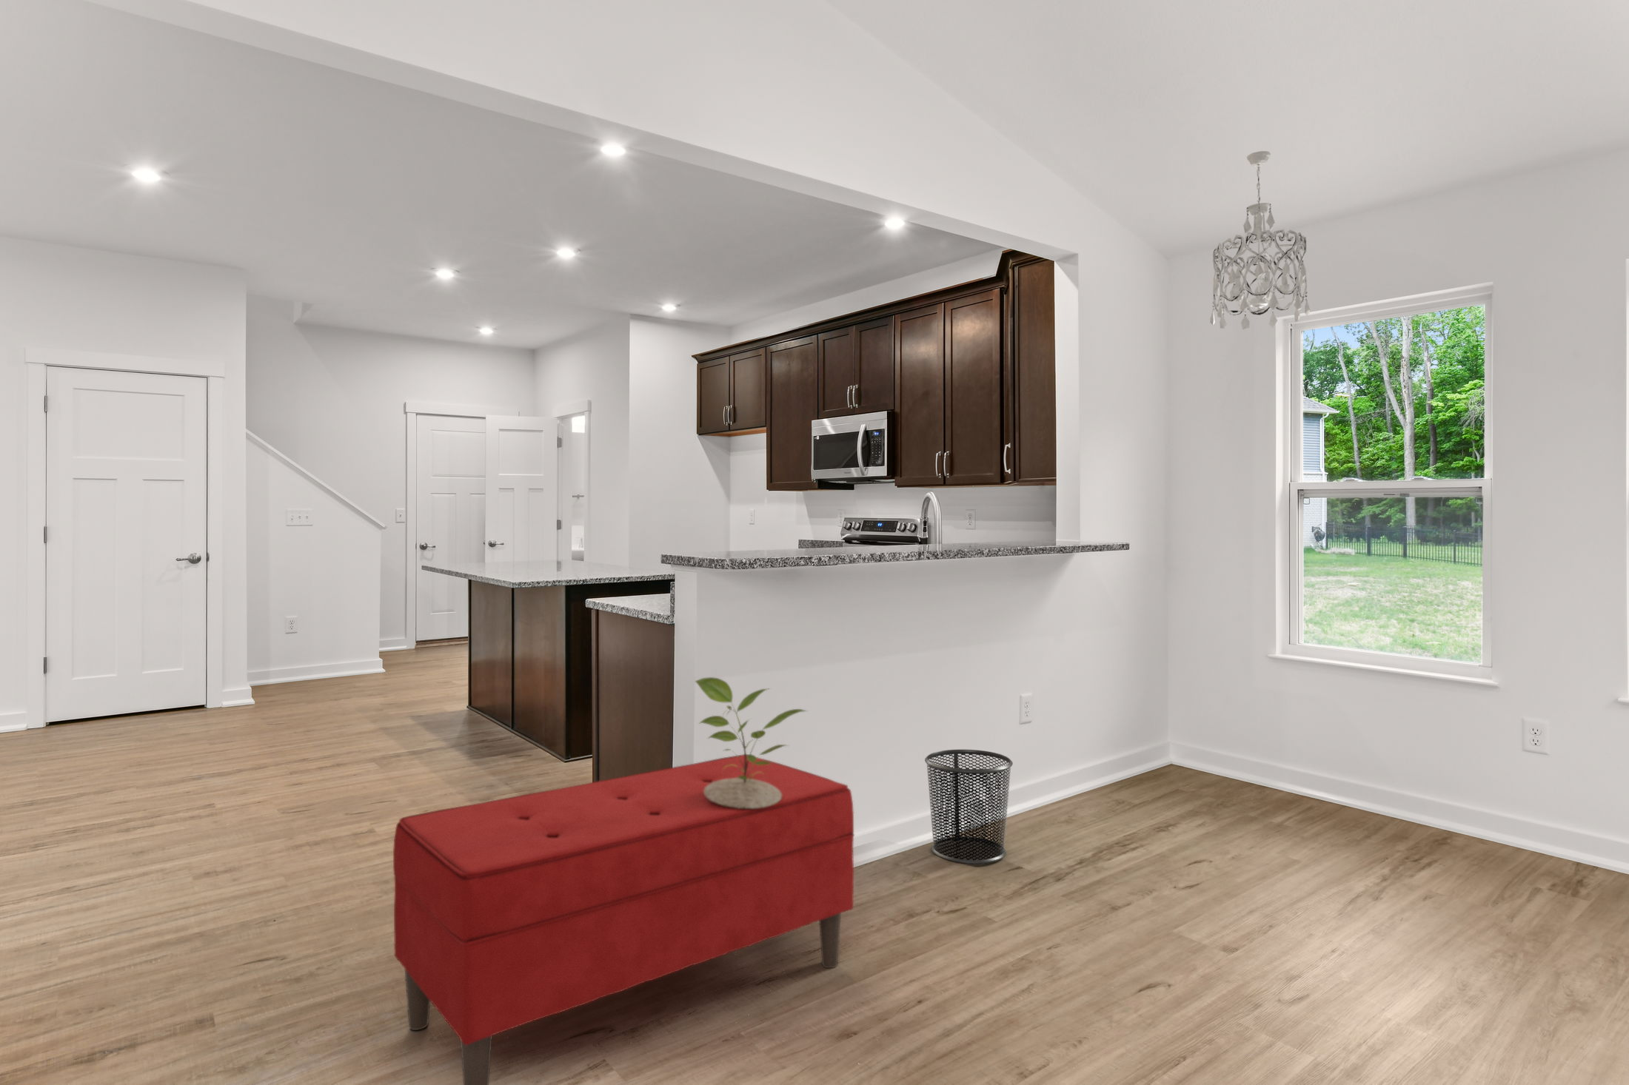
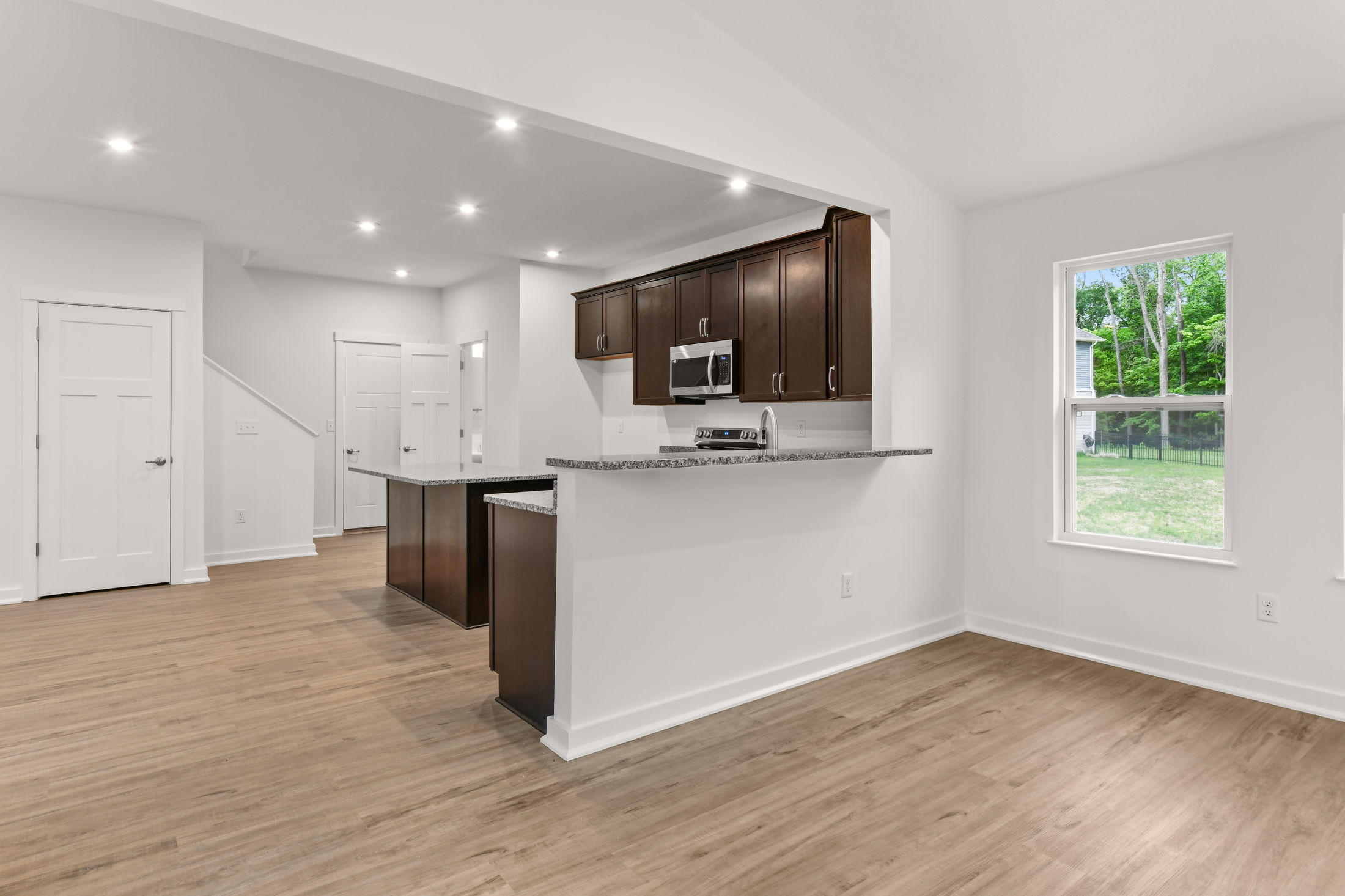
- trash can [924,750,1014,865]
- potted plant [694,677,809,808]
- bench [392,753,855,1085]
- chandelier [1209,150,1312,331]
